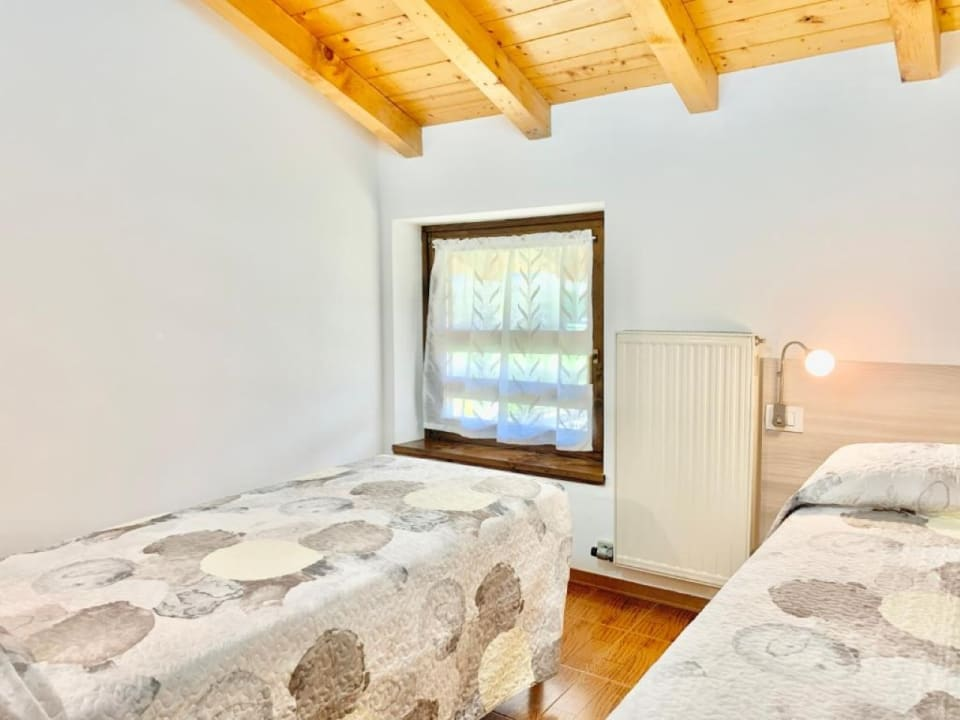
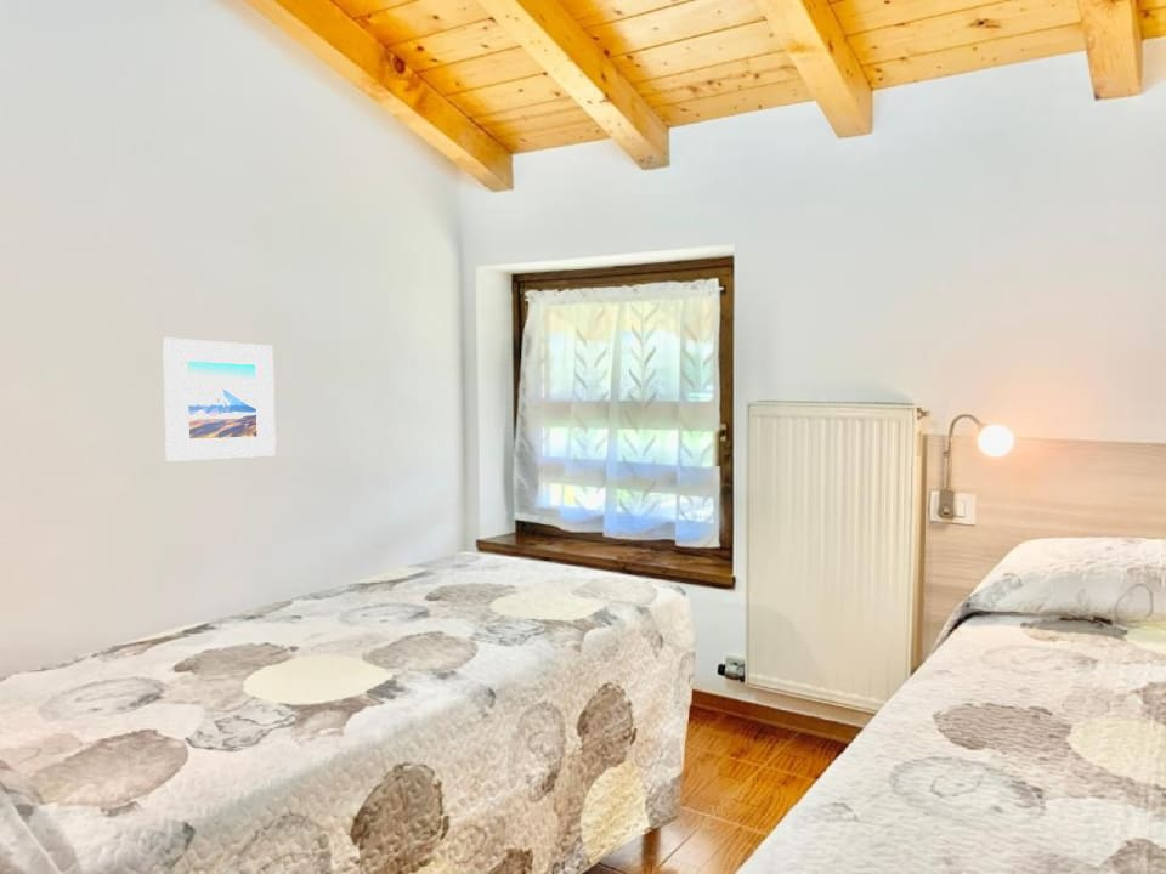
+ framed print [162,337,277,462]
